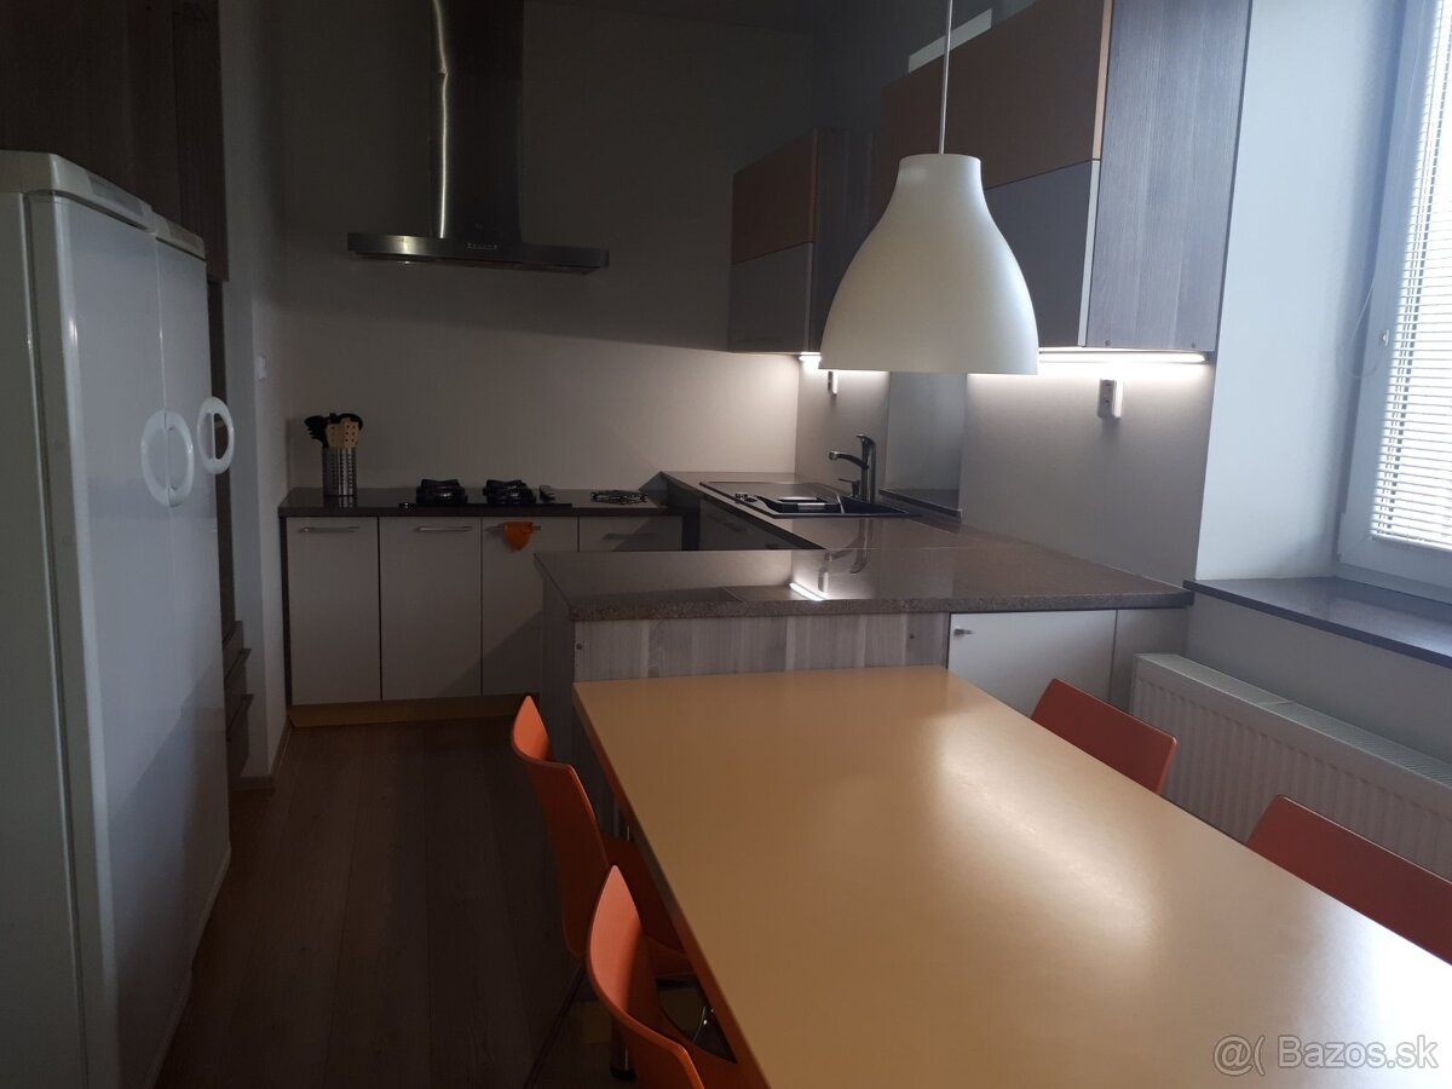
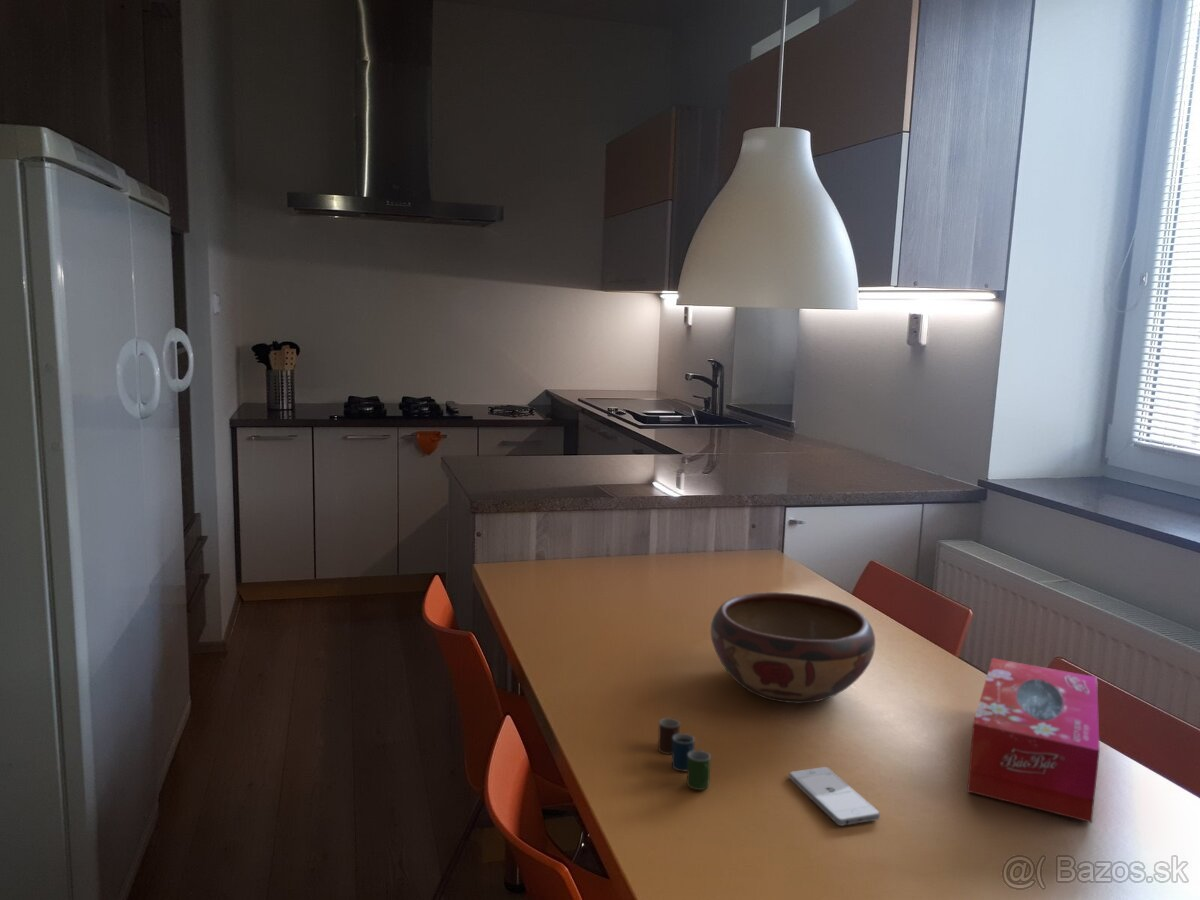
+ decorative bowl [710,591,876,704]
+ smartphone [788,766,881,827]
+ tissue box [966,657,1101,824]
+ cup [657,717,712,791]
